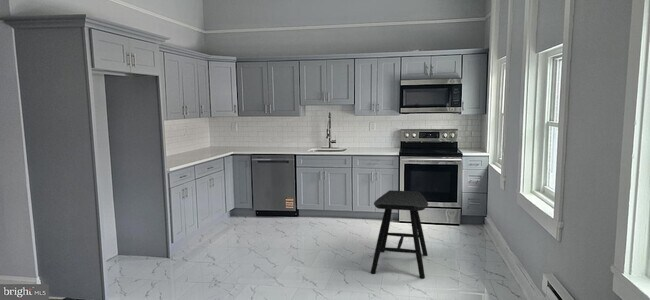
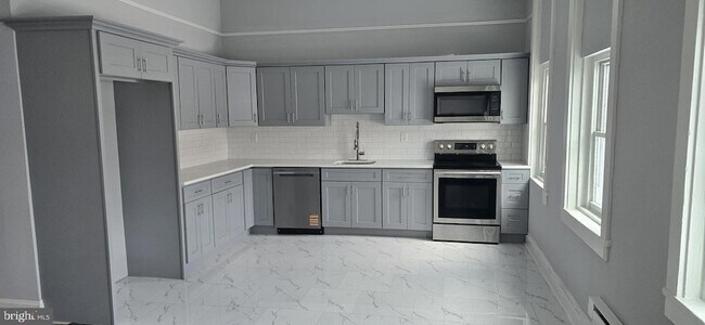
- stool [370,189,429,279]
